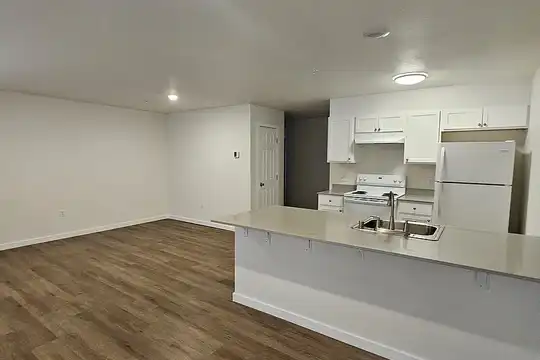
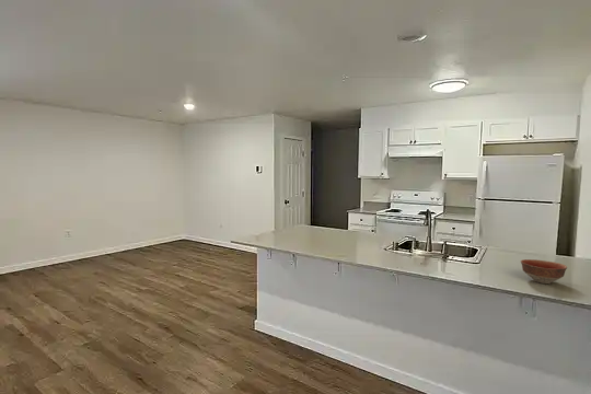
+ bowl [520,258,568,285]
